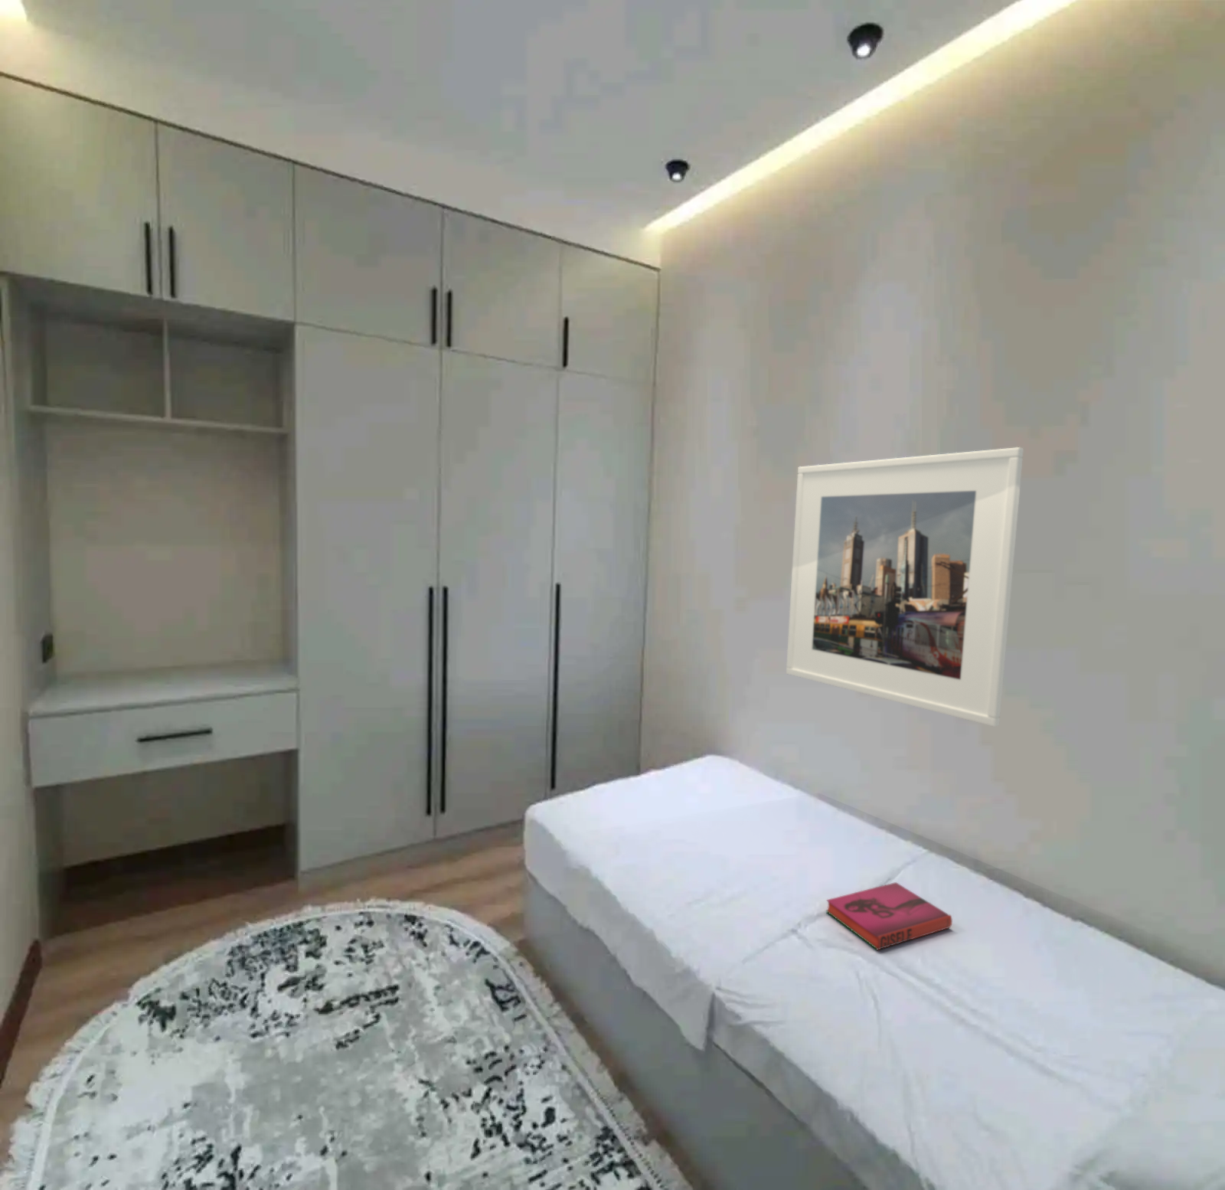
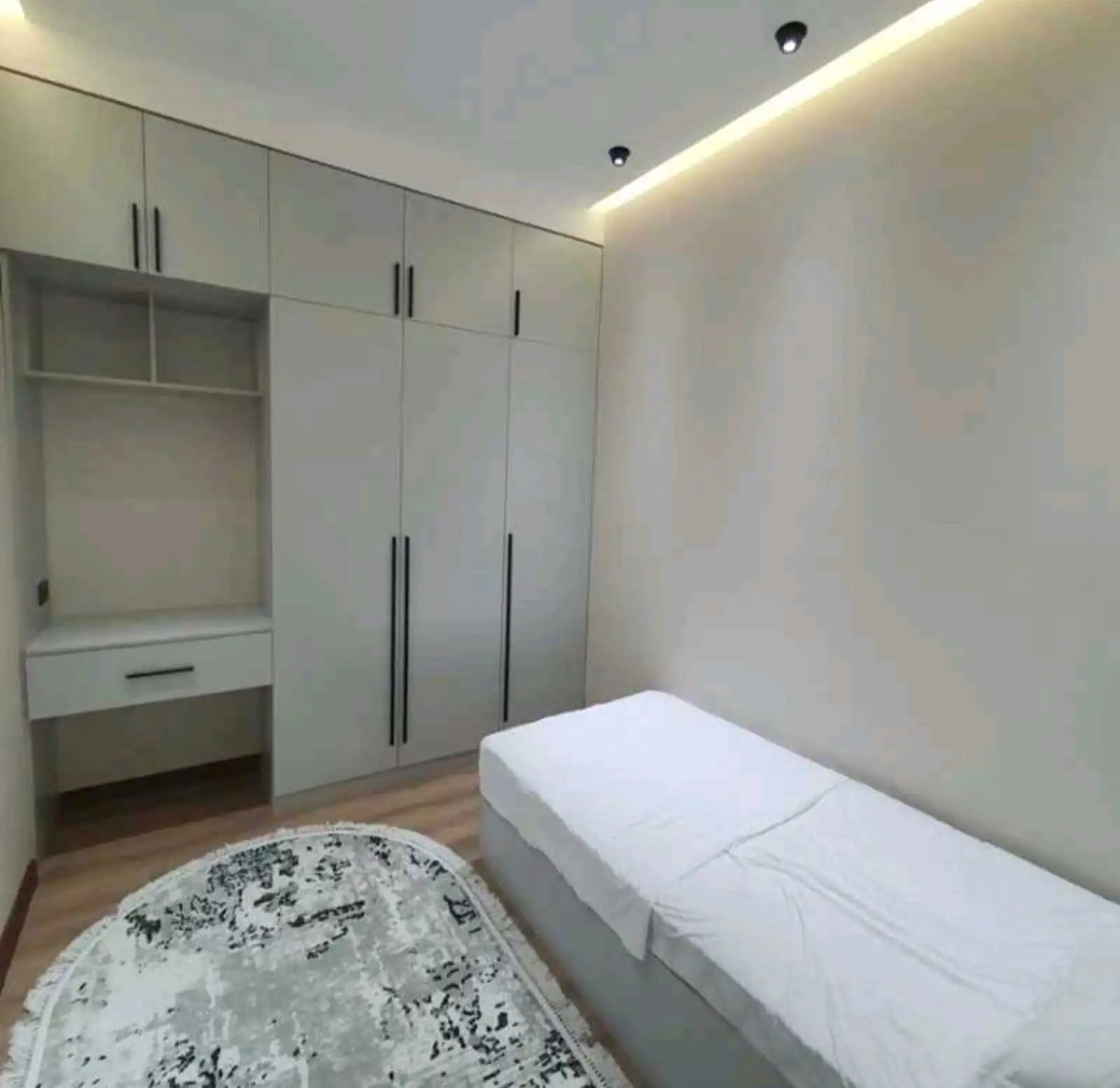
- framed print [785,446,1025,727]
- hardback book [825,882,954,952]
